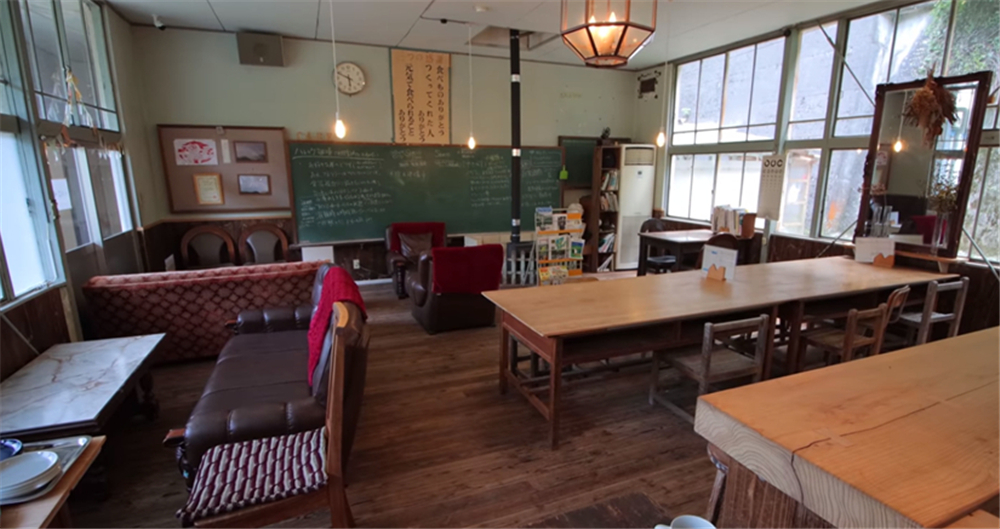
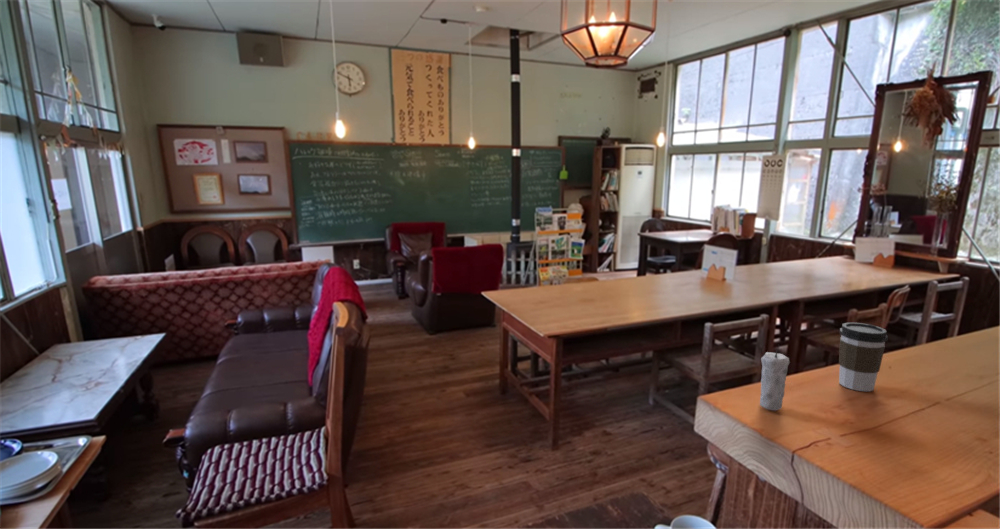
+ candle [759,342,791,412]
+ coffee cup [838,322,889,392]
